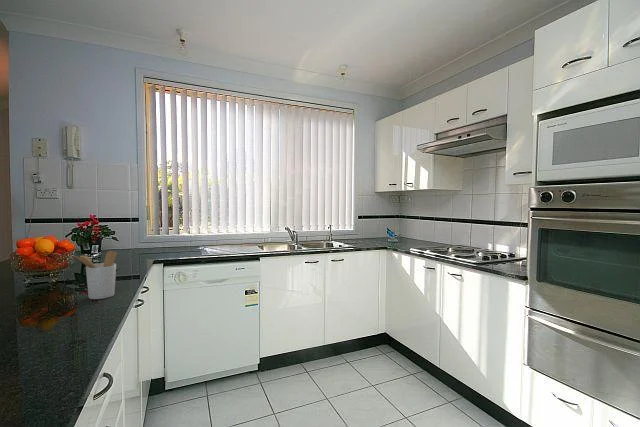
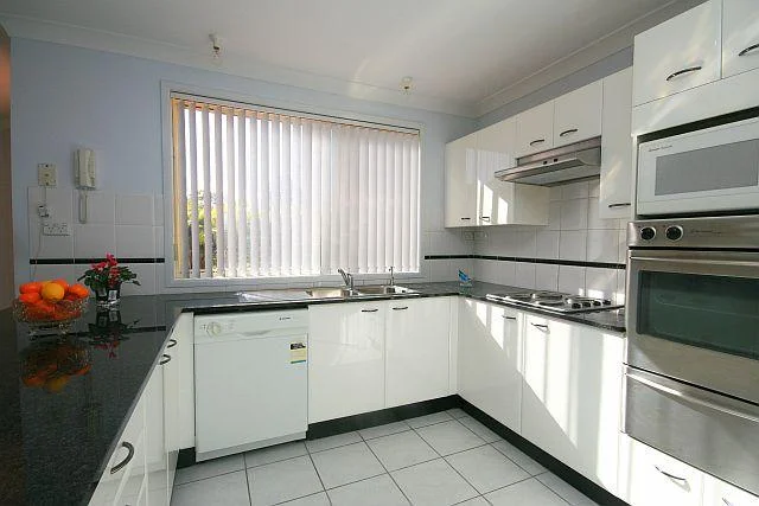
- utensil holder [72,250,118,300]
